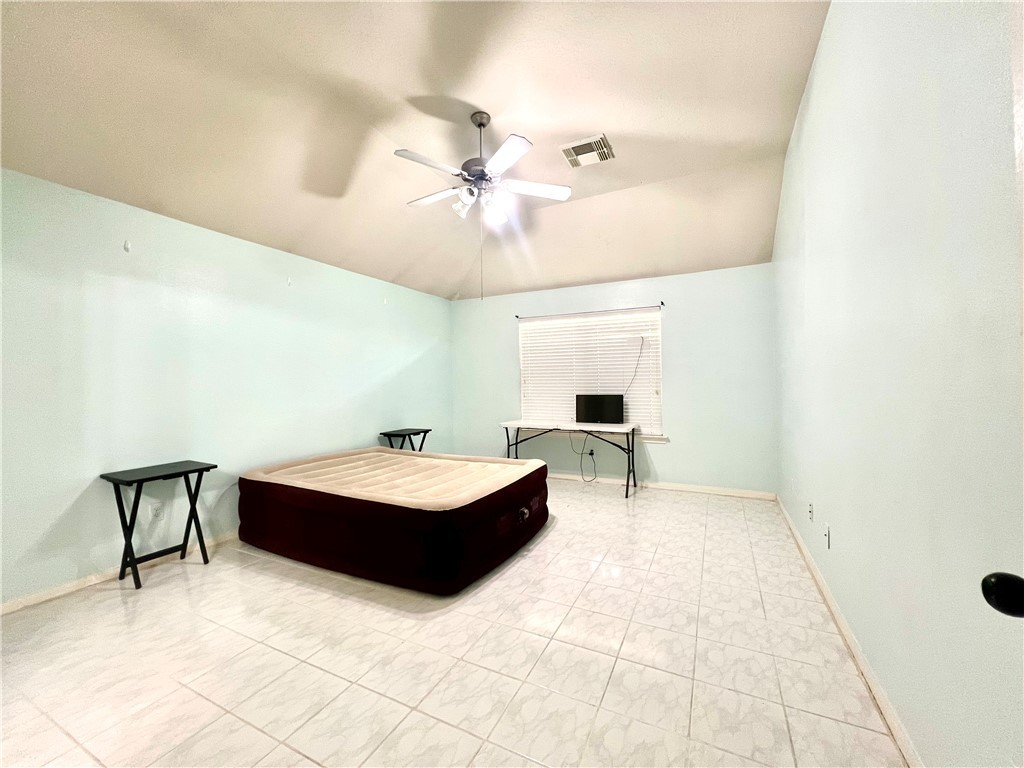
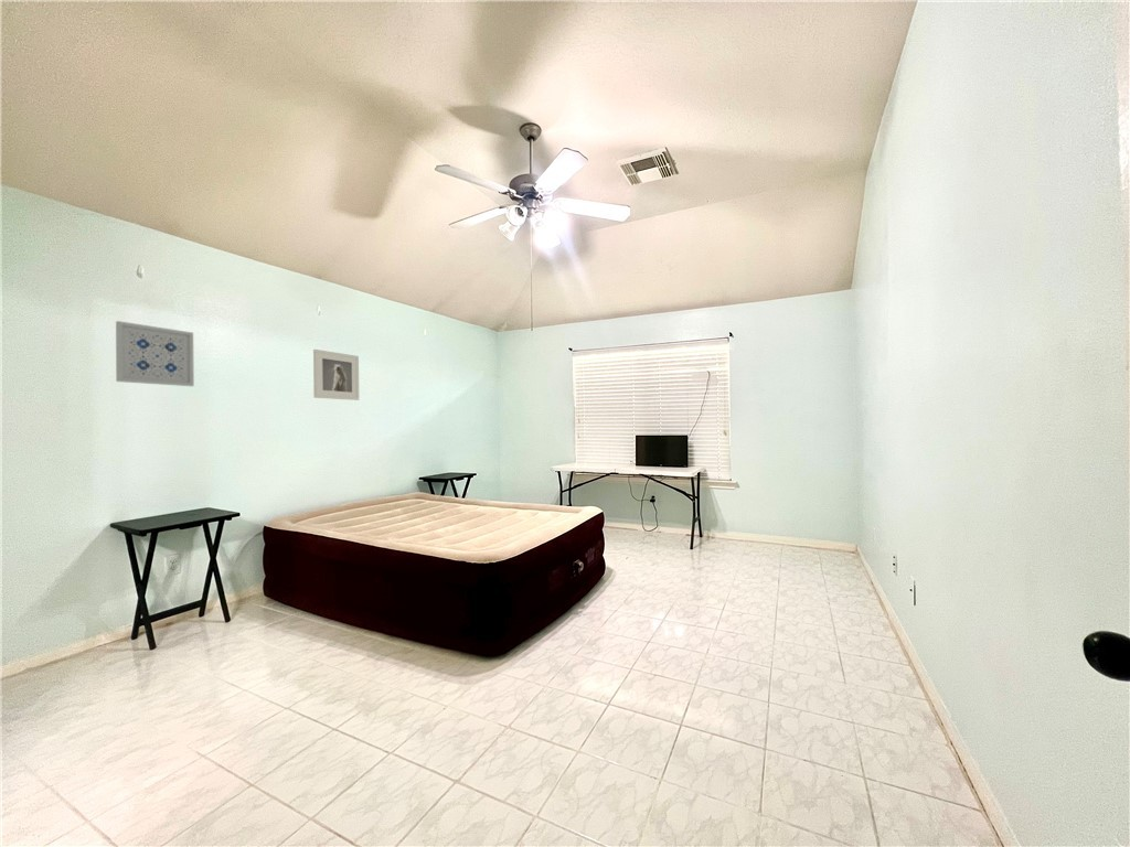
+ wall art [115,320,195,387]
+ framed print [312,349,360,401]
